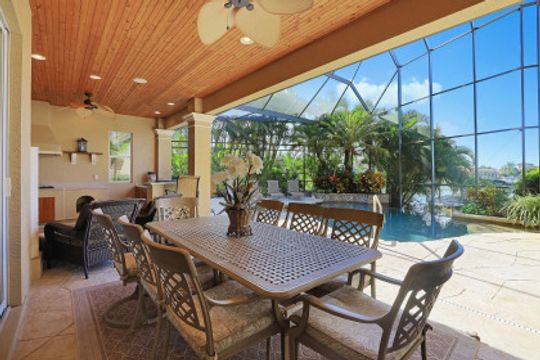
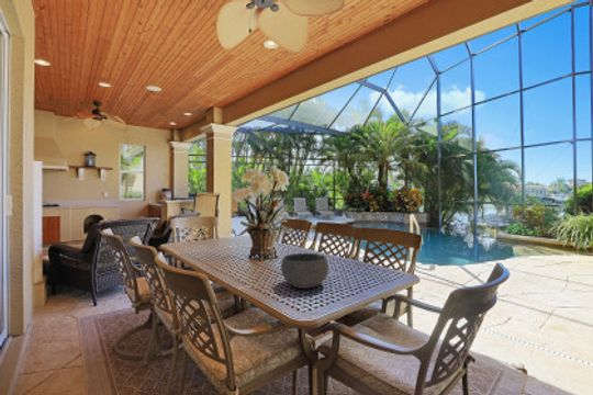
+ bowl [280,252,329,290]
